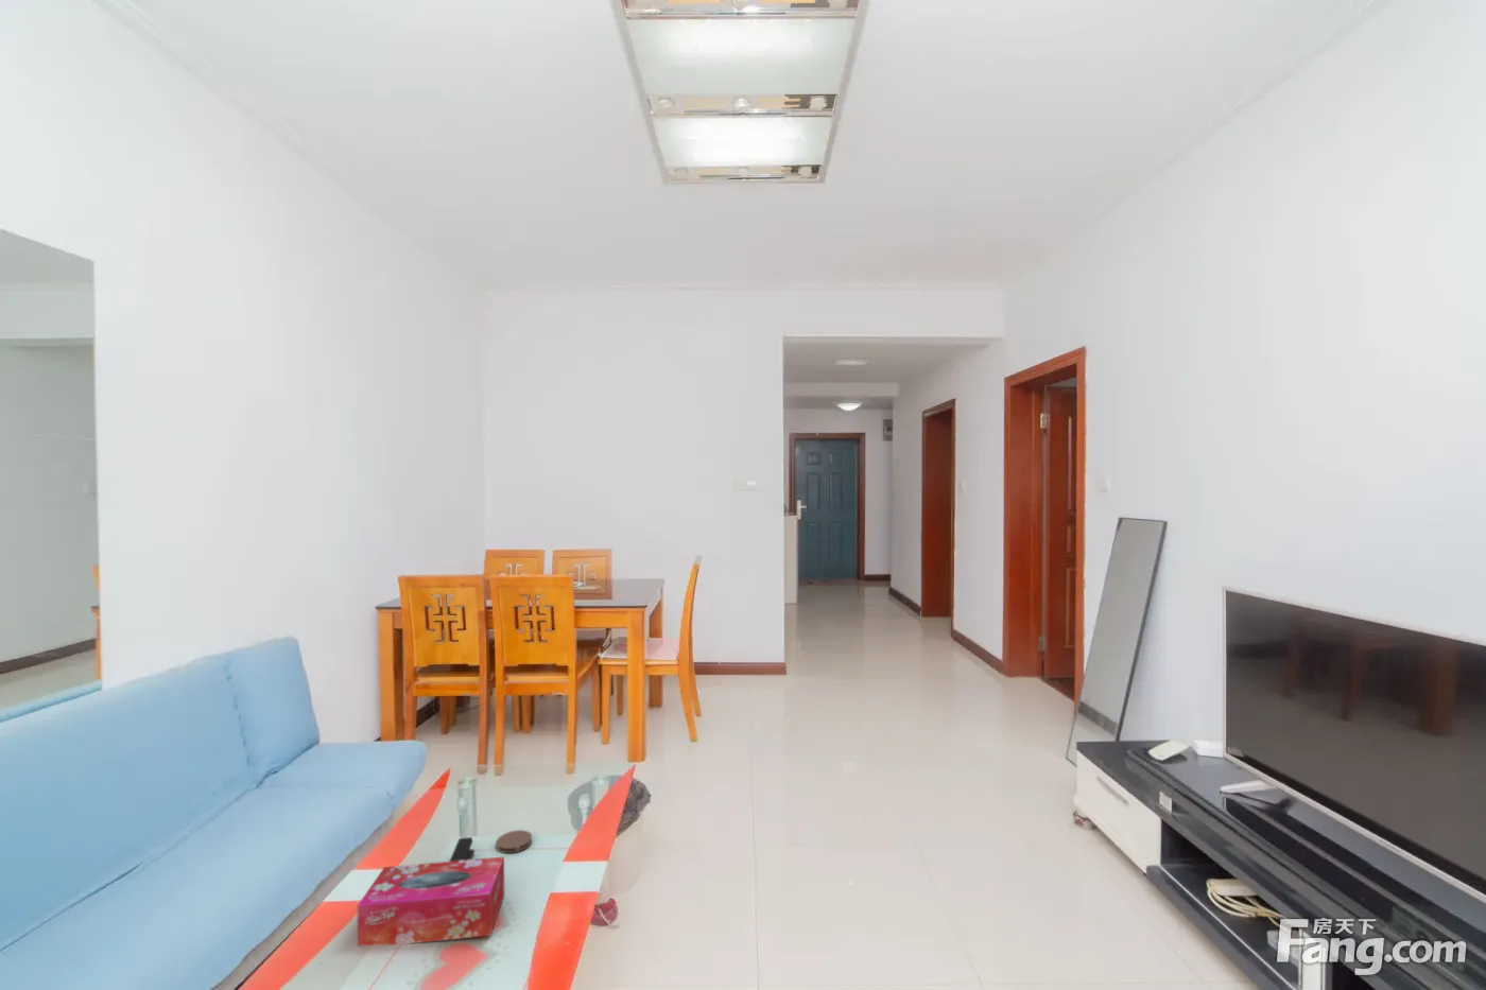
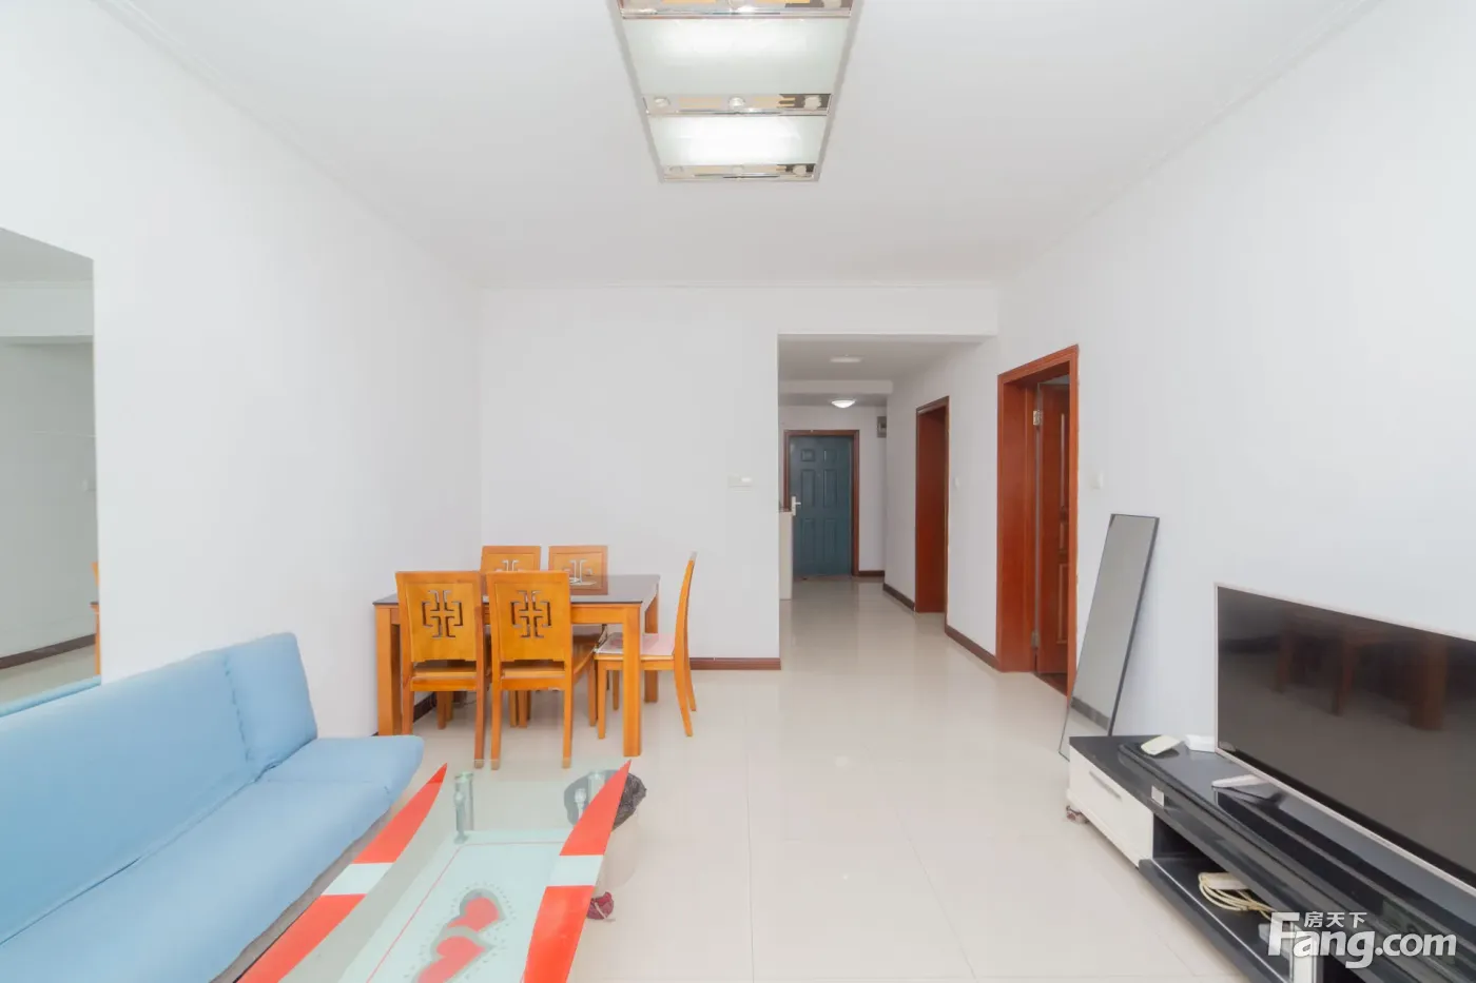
- stapler [449,836,475,862]
- tissue box [356,855,505,947]
- coaster [496,829,533,854]
